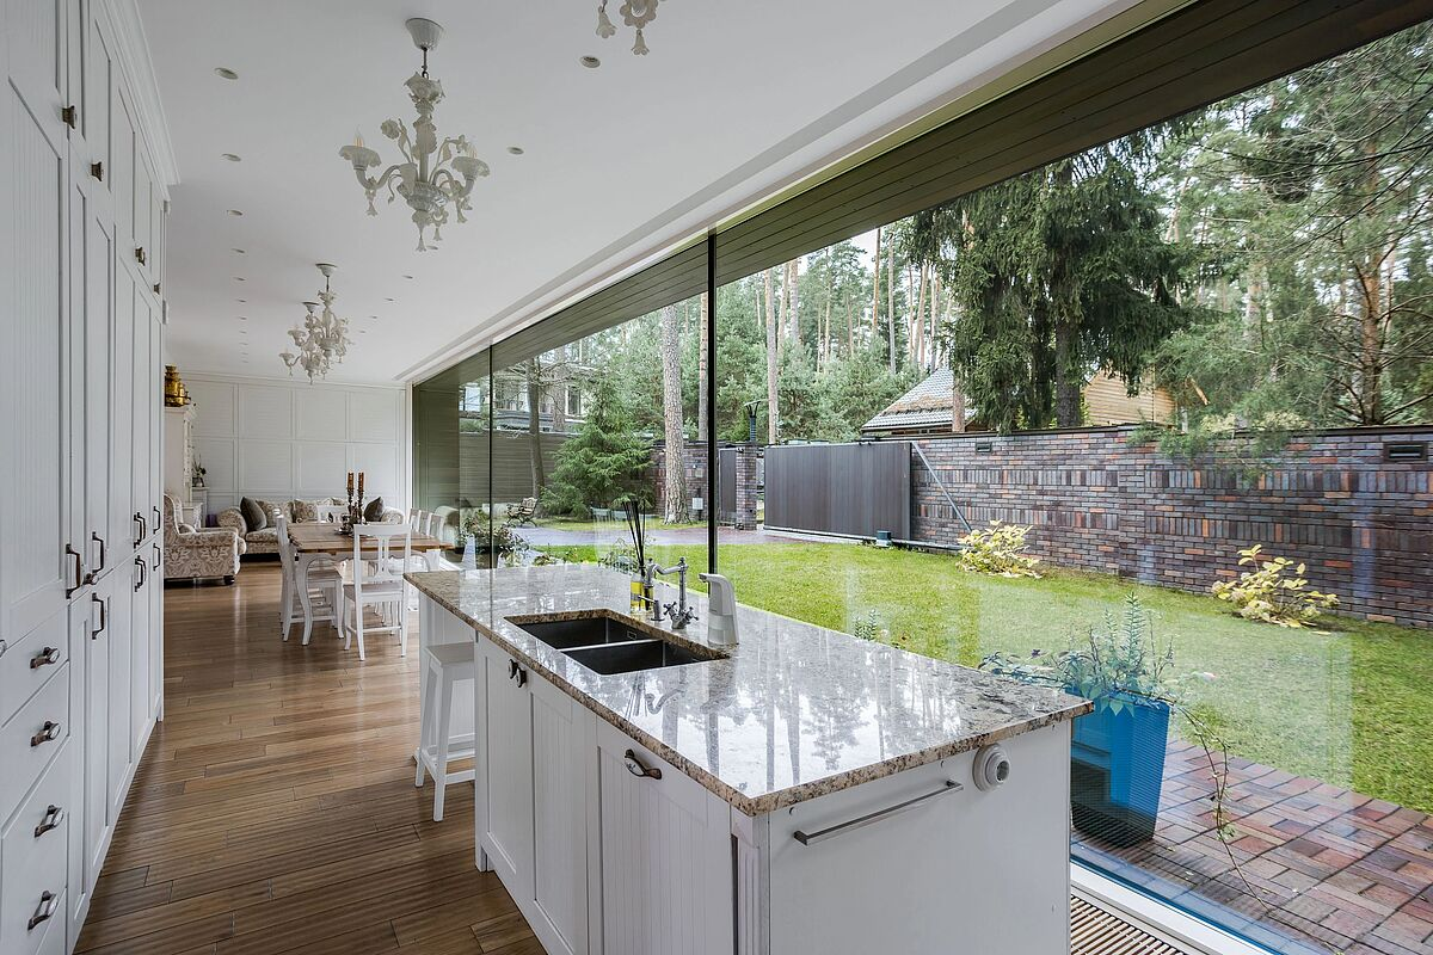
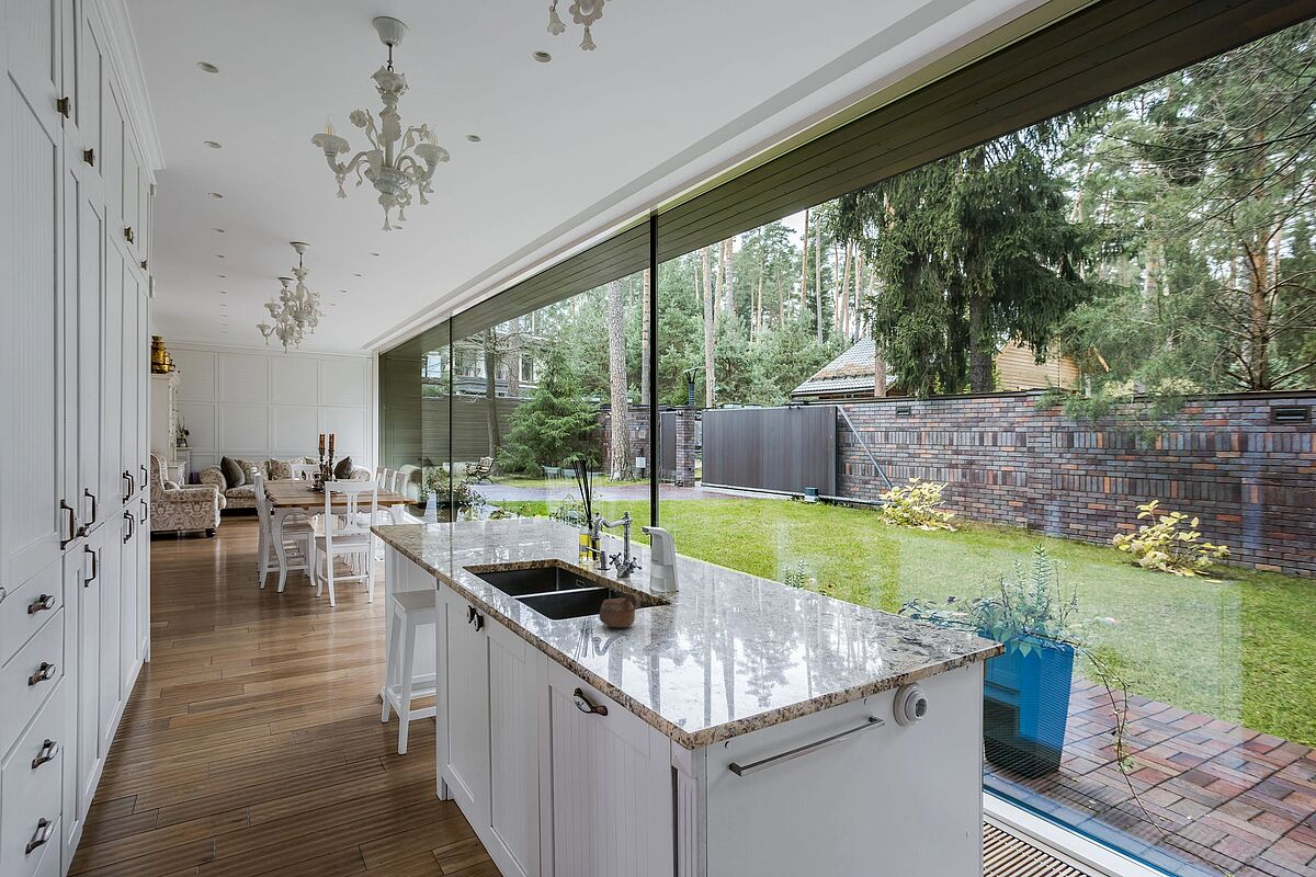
+ cup [599,592,642,629]
